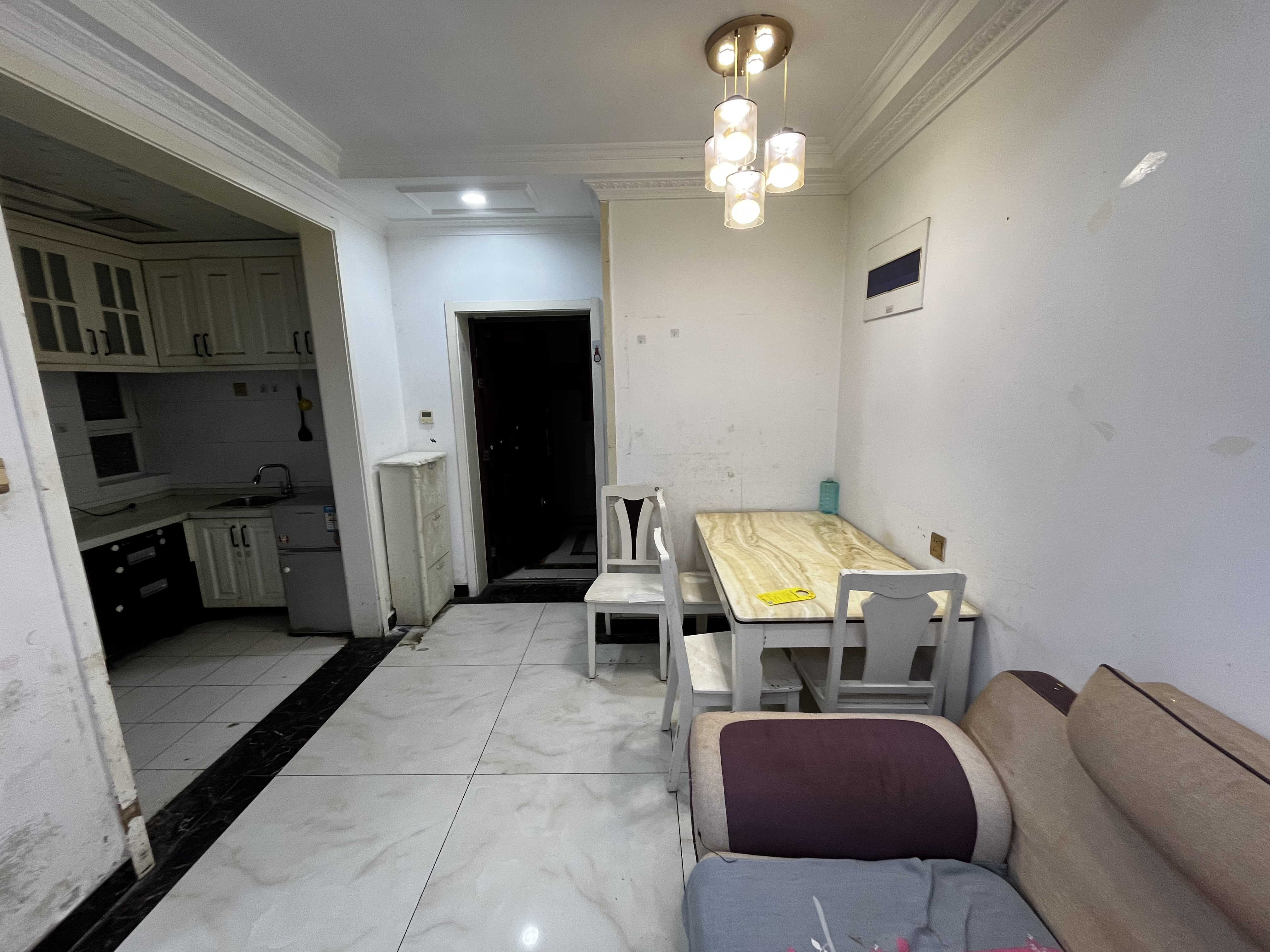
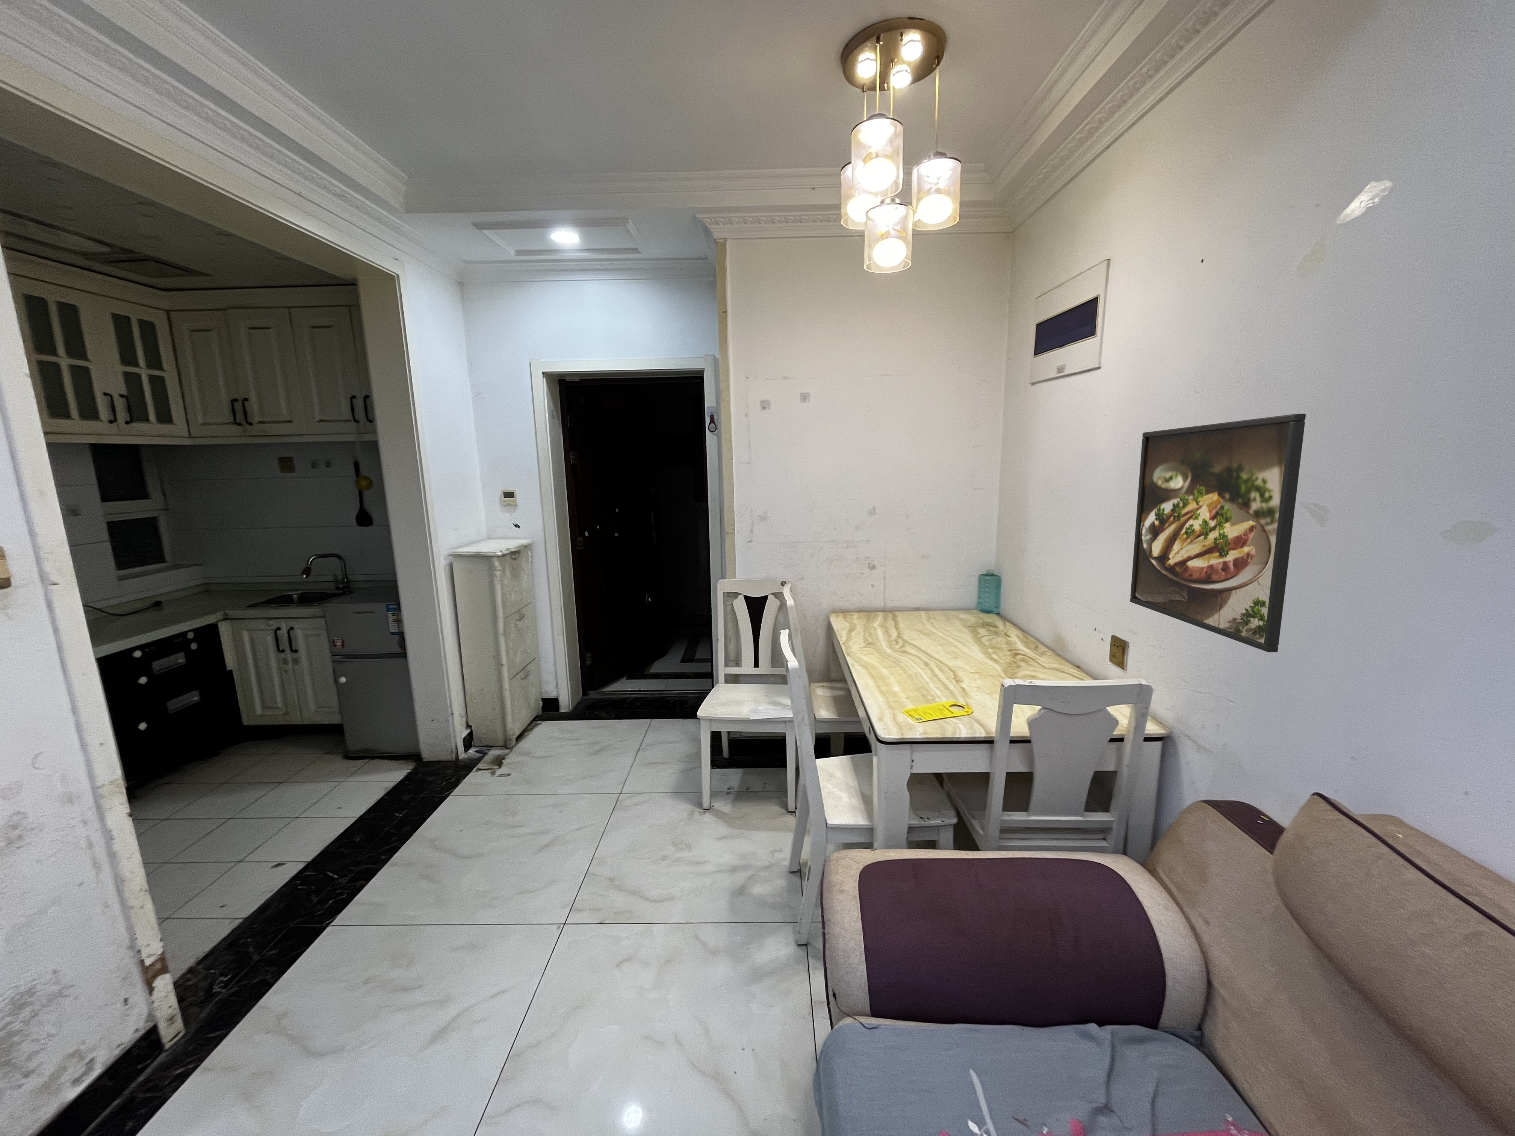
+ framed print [1130,413,1306,653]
